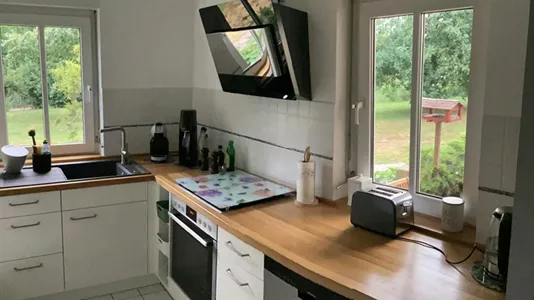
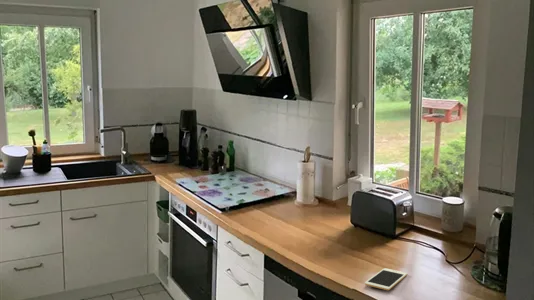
+ cell phone [364,267,408,291]
